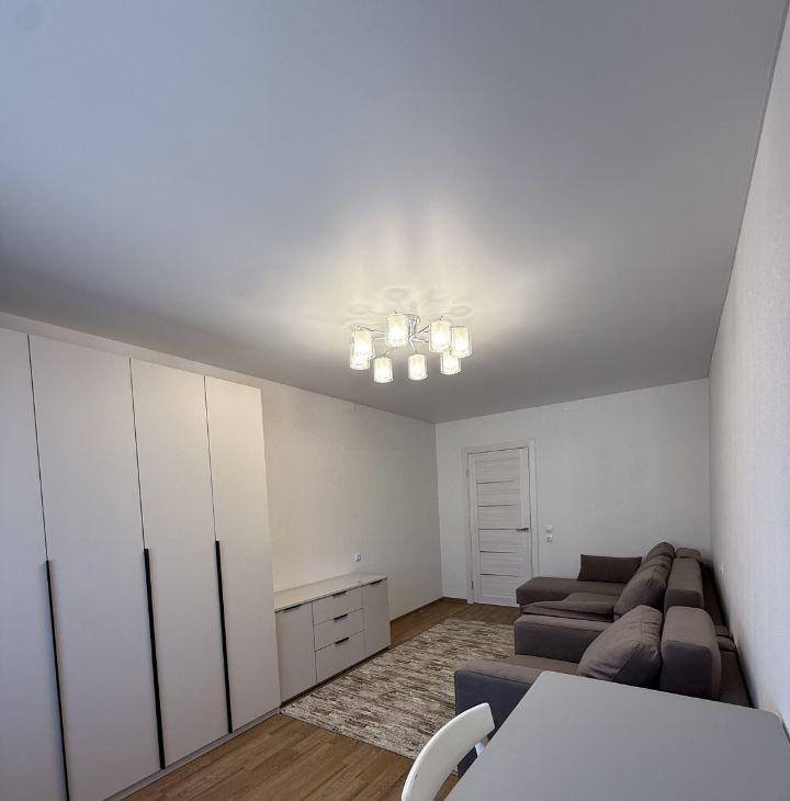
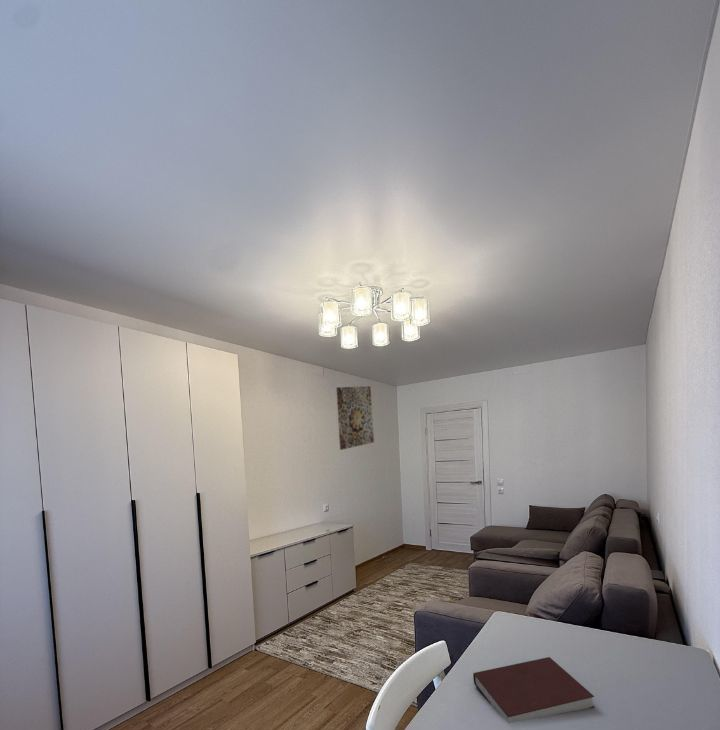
+ wall art [336,385,375,451]
+ notebook [472,656,596,724]
